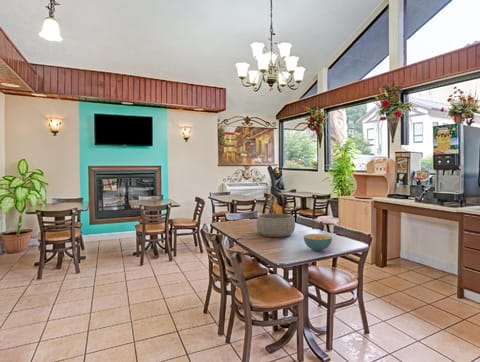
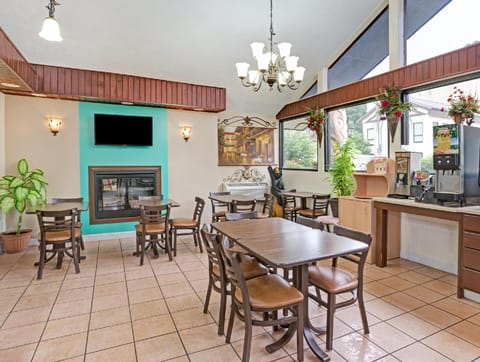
- decorative bowl [255,213,296,238]
- cereal bowl [303,233,333,252]
